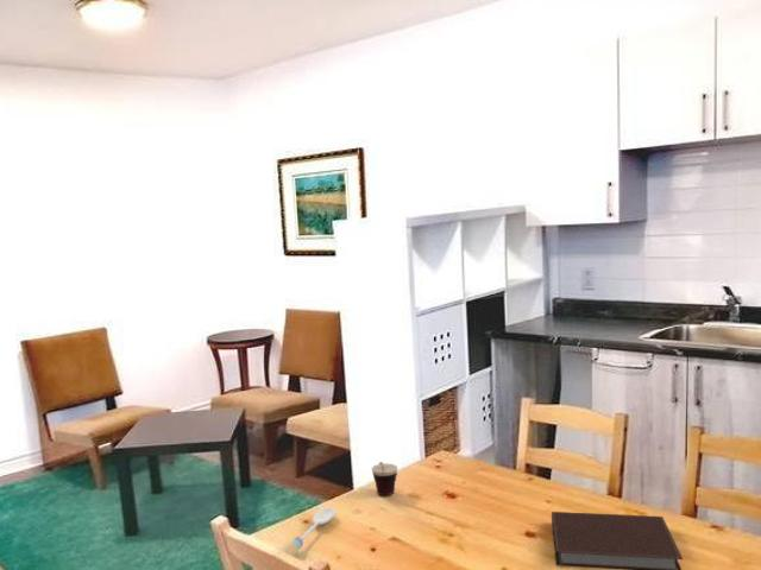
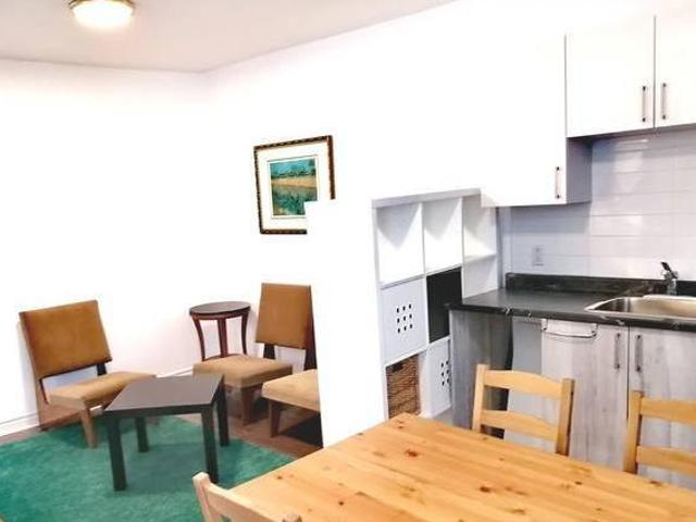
- notebook [551,511,684,570]
- spoon [279,507,338,558]
- cup [371,461,398,496]
